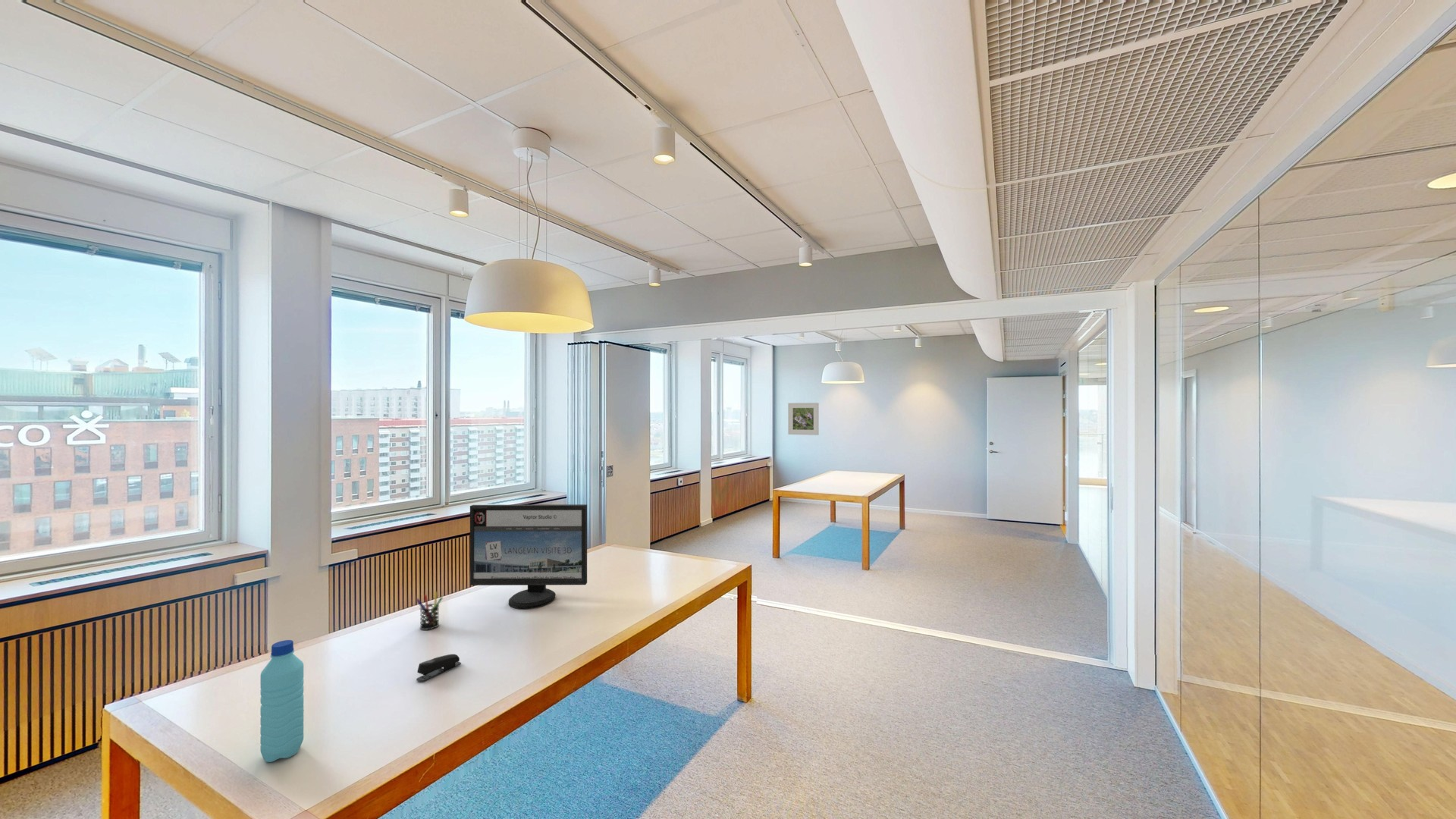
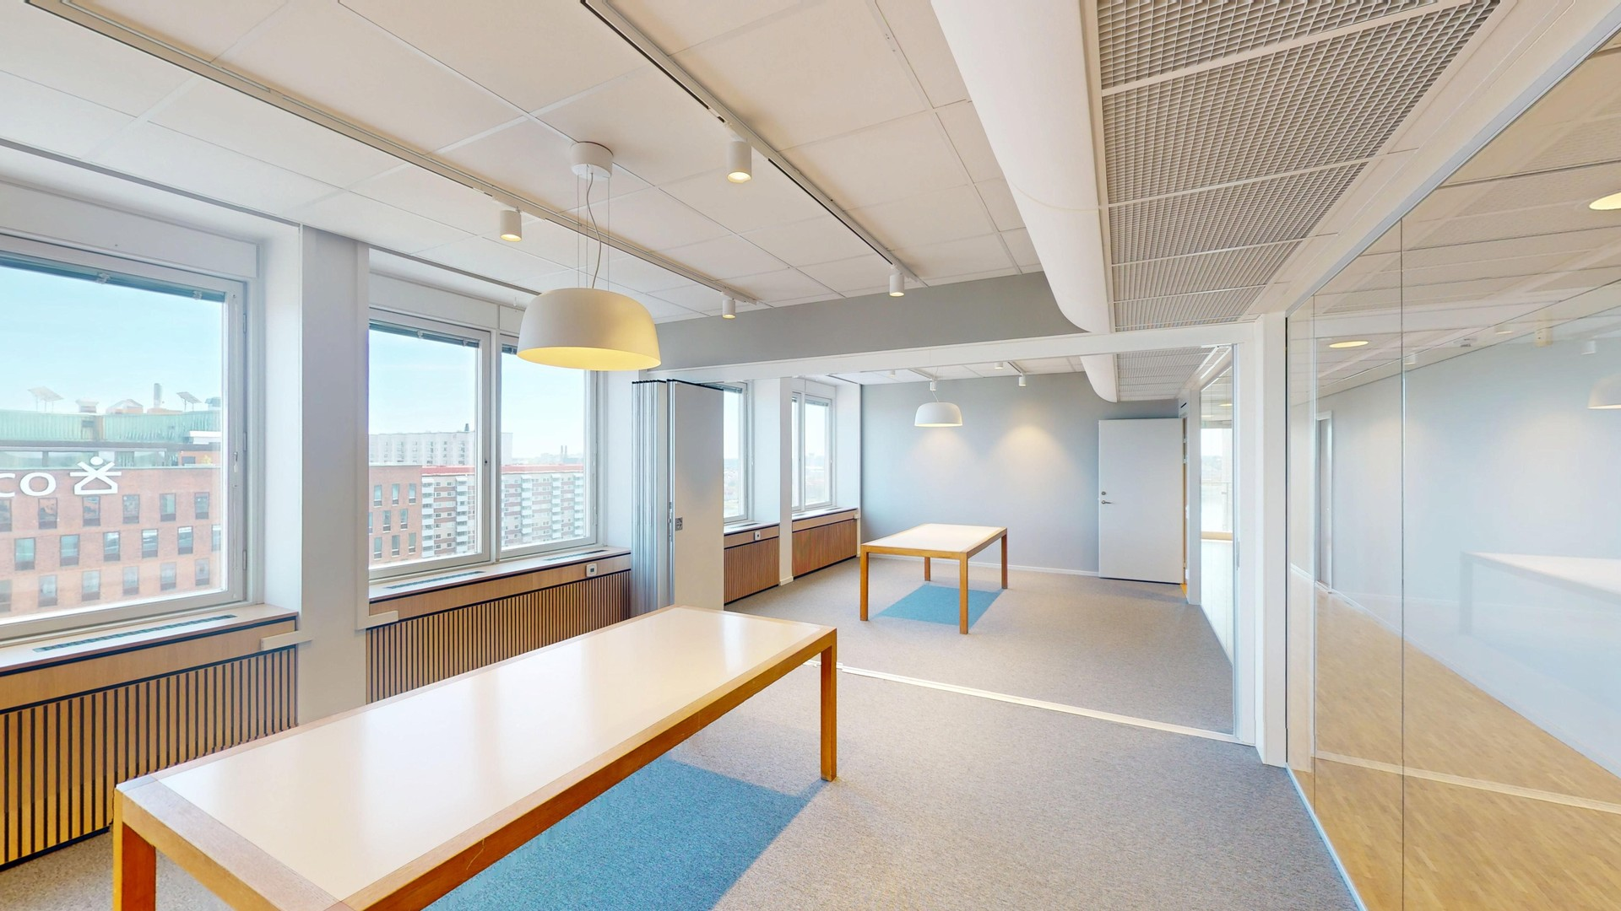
- computer monitor [469,504,588,610]
- pen holder [416,591,444,631]
- water bottle [259,639,304,763]
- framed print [787,402,820,436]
- stapler [416,654,462,682]
